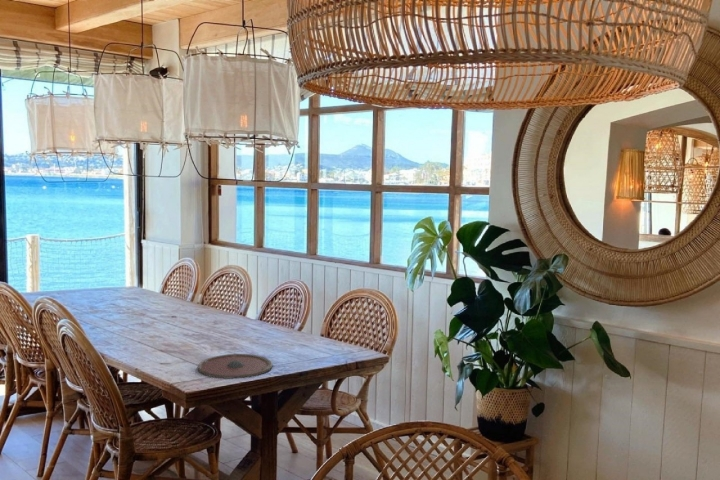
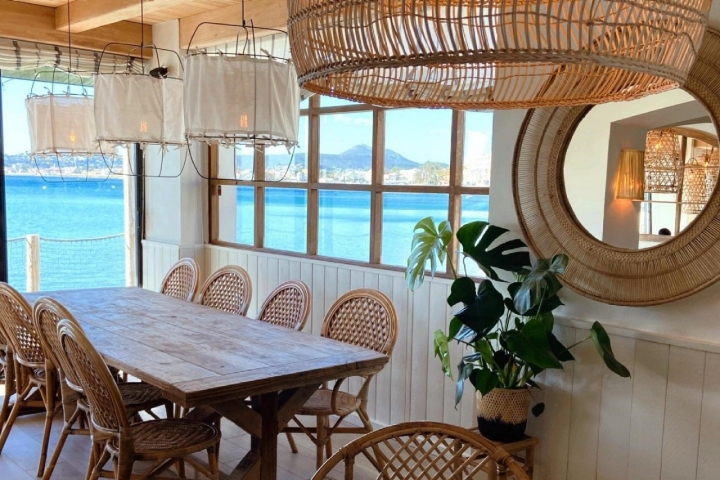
- plate [197,353,273,379]
